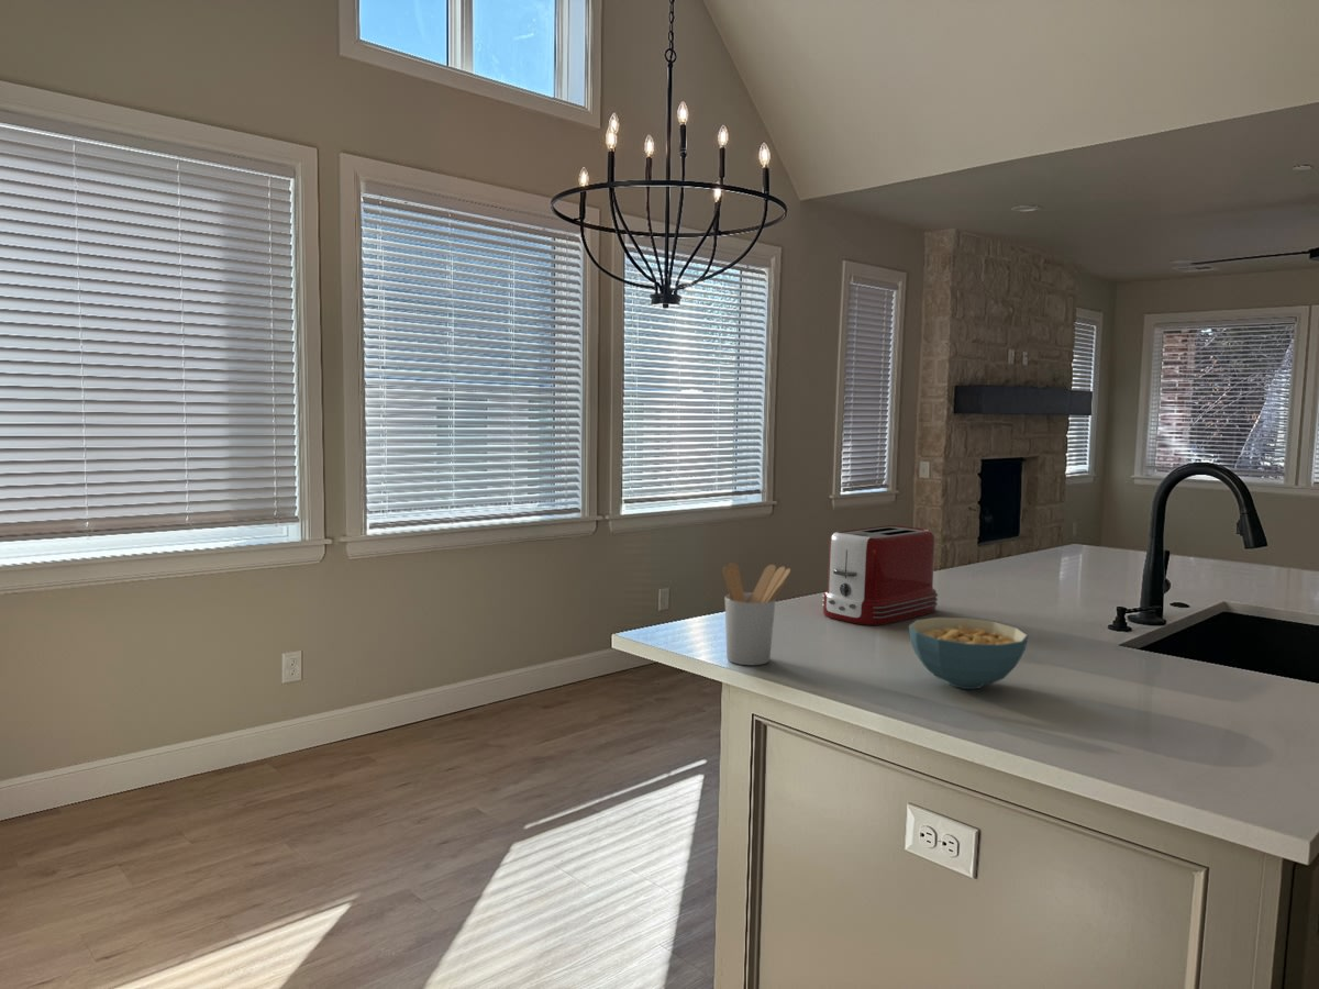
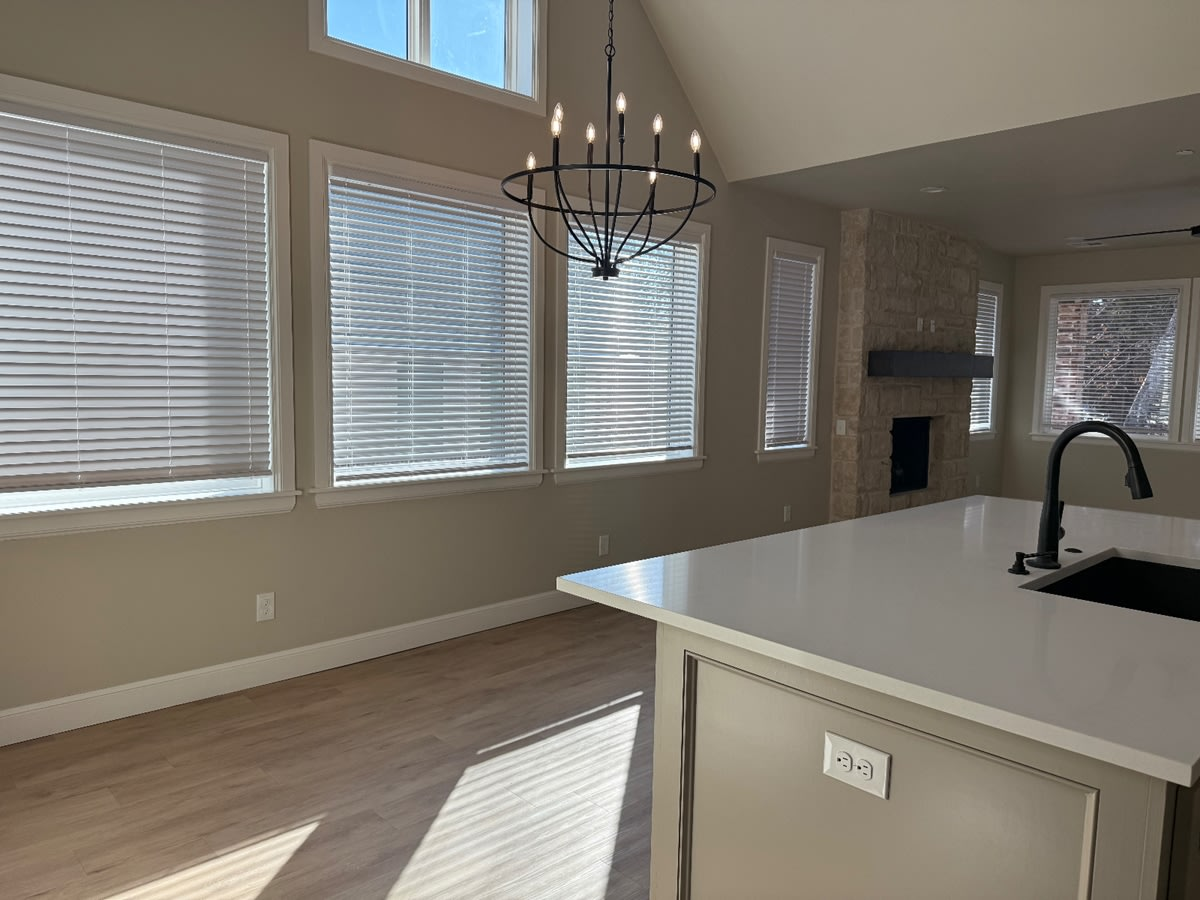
- cereal bowl [908,616,1029,690]
- toaster [821,524,939,626]
- utensil holder [722,562,791,666]
